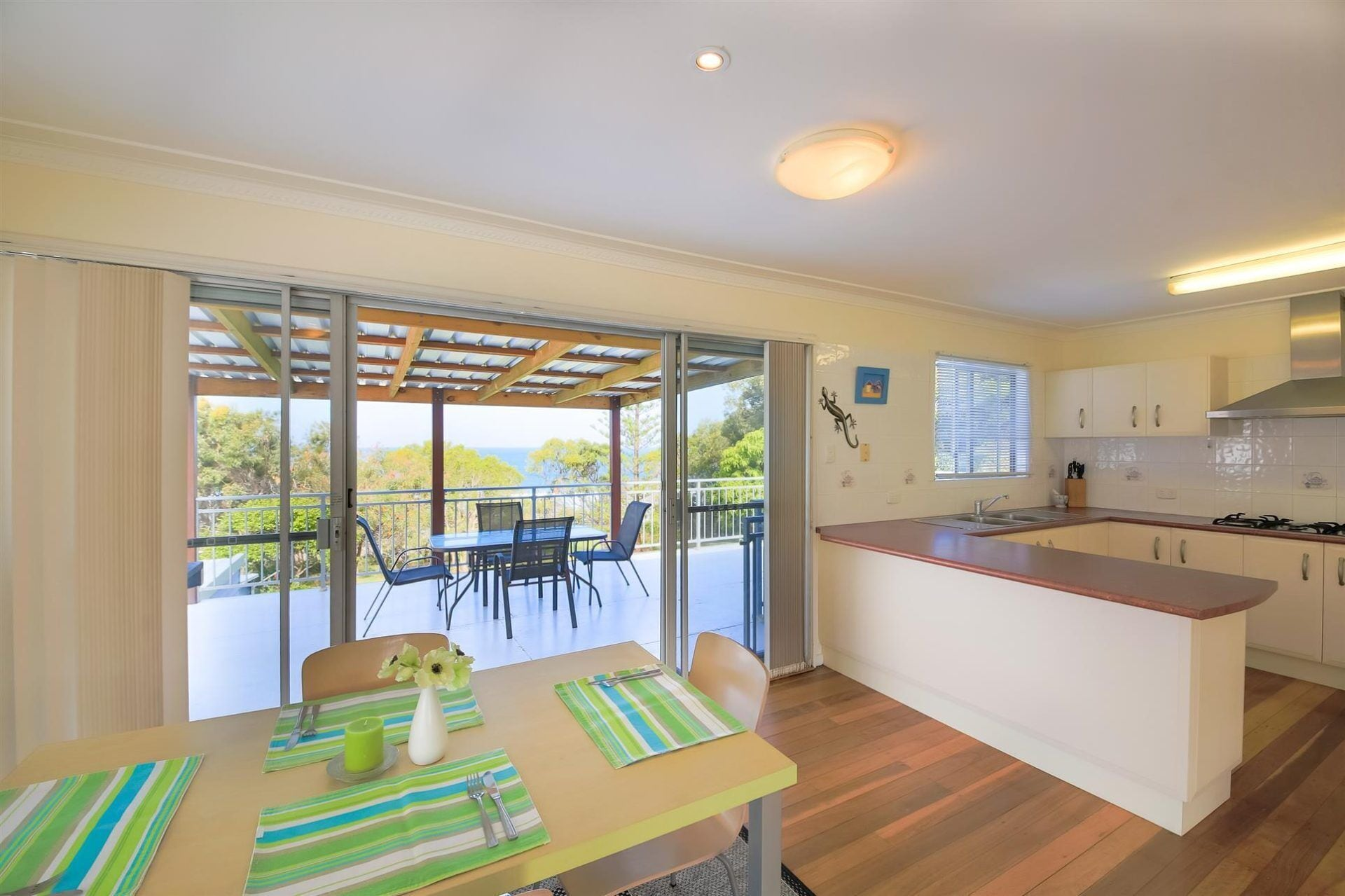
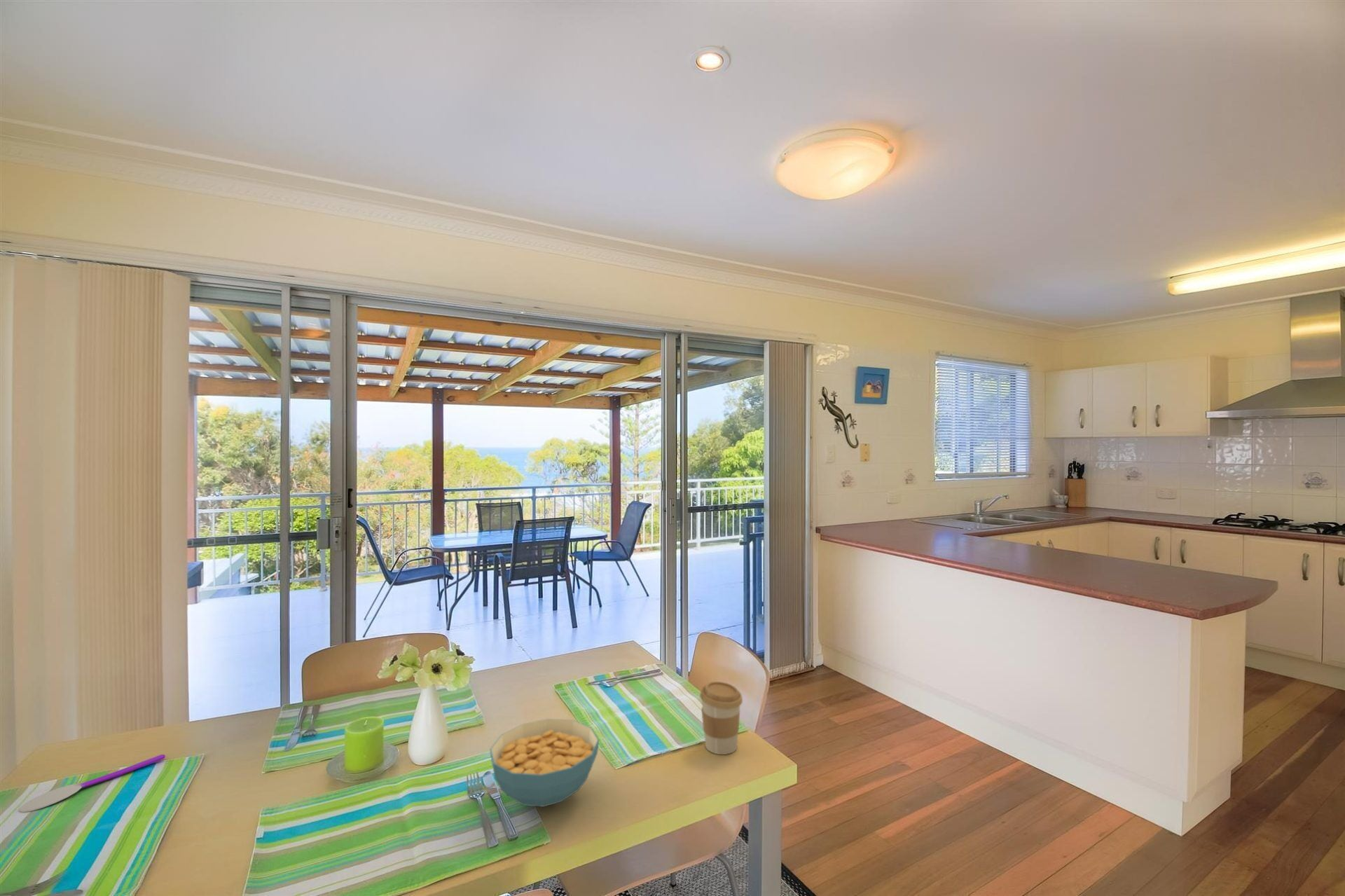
+ coffee cup [699,681,743,755]
+ cereal bowl [489,718,600,808]
+ spoon [18,754,166,813]
